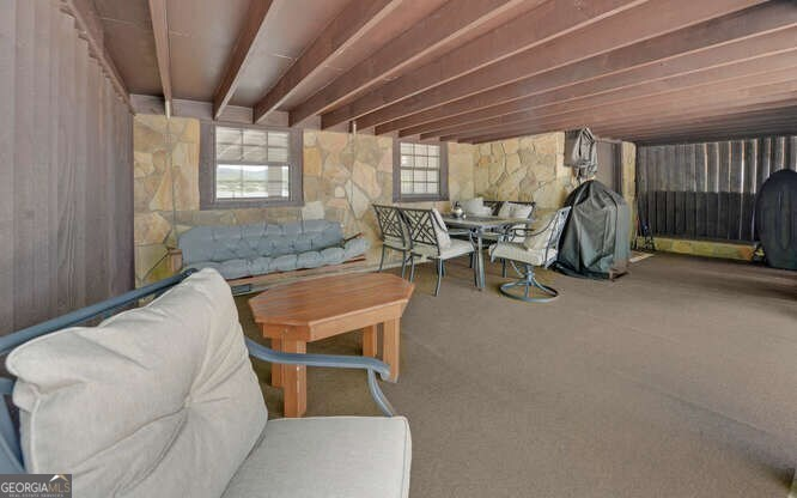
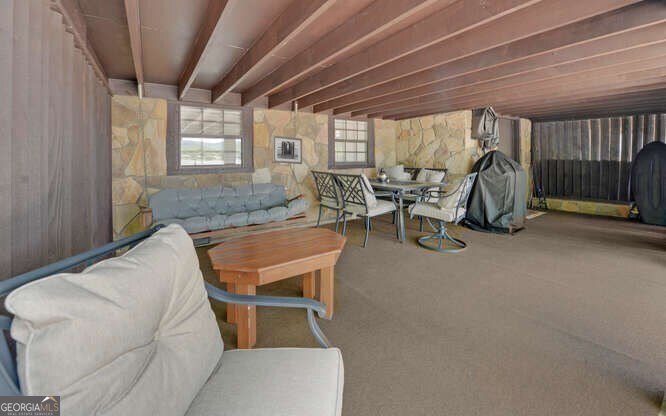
+ wall art [272,135,303,165]
